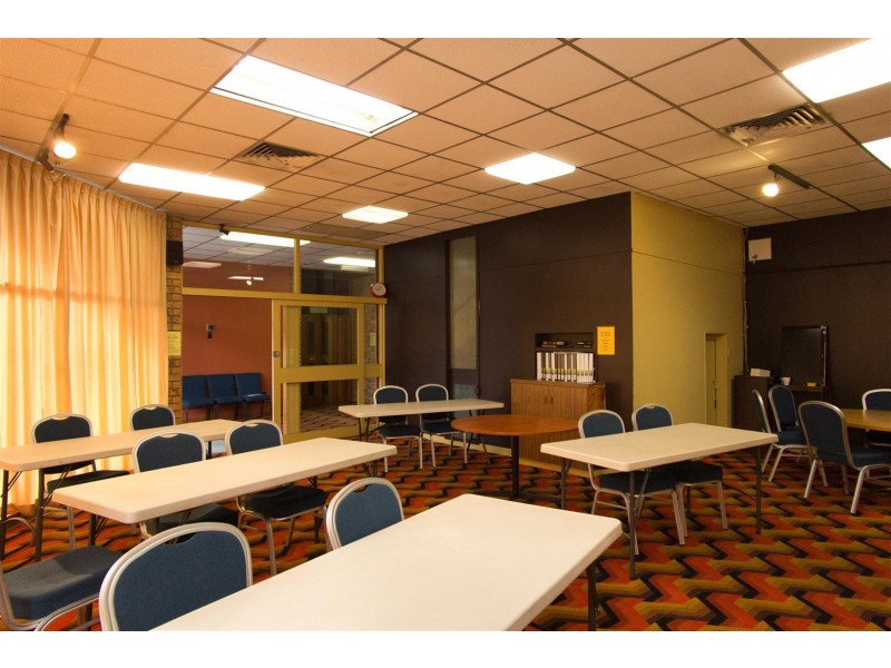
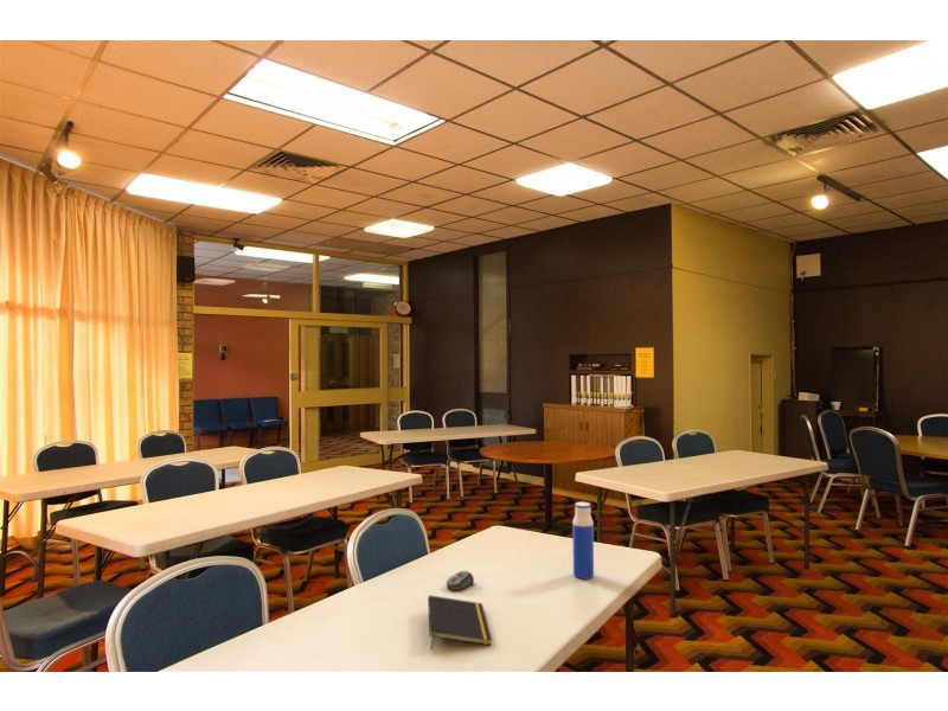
+ notepad [427,594,493,652]
+ water bottle [571,501,595,581]
+ computer mouse [446,570,475,591]
